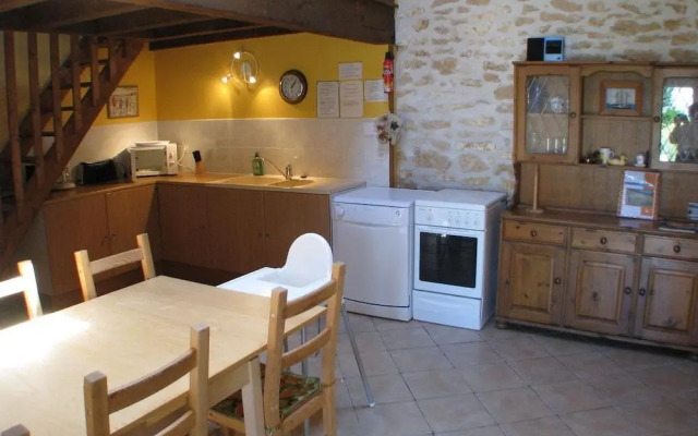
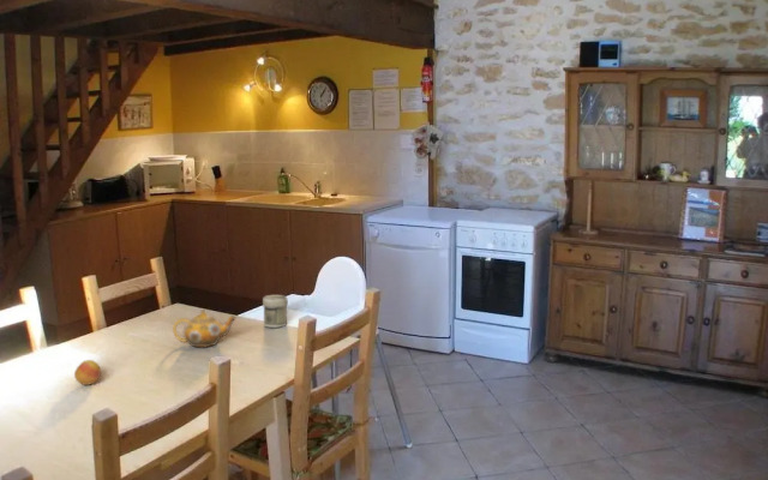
+ teapot [172,308,238,348]
+ jar [262,294,289,329]
+ fruit [73,359,102,386]
